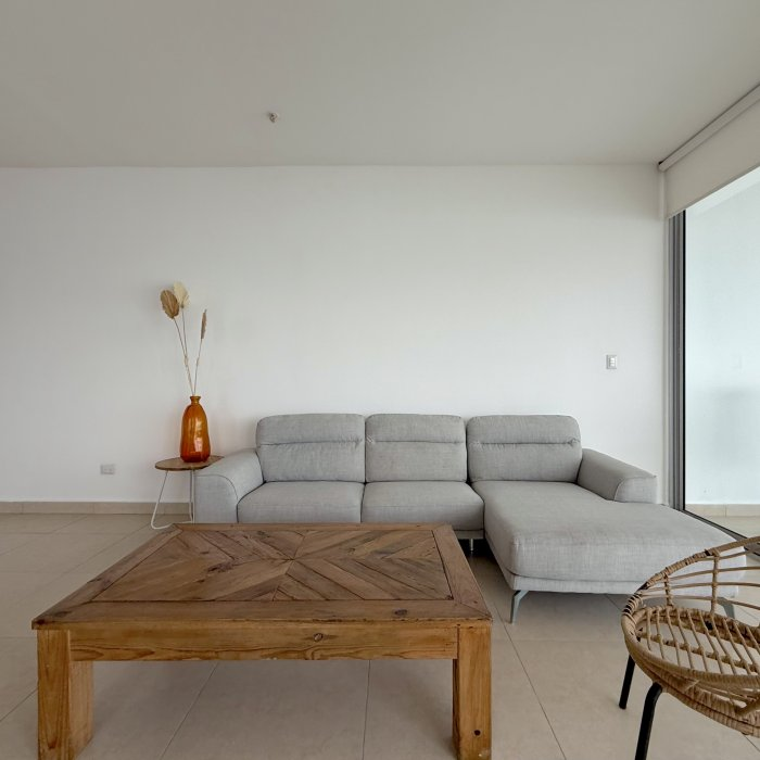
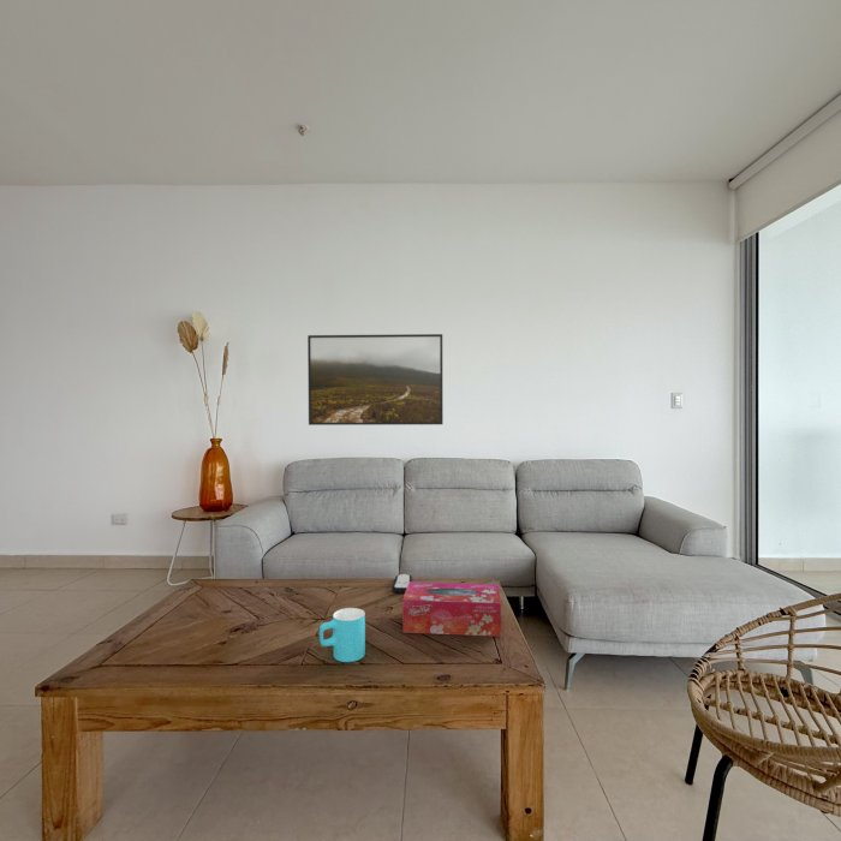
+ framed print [306,333,445,427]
+ cup [318,607,366,663]
+ tissue box [401,581,502,638]
+ remote control [390,573,413,595]
